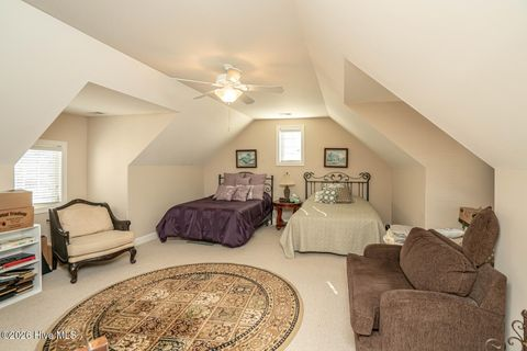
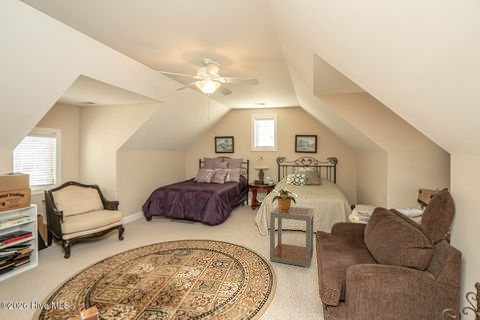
+ potted plant [271,188,297,212]
+ side table [269,206,315,268]
